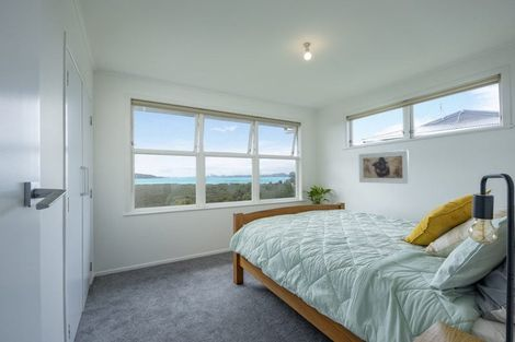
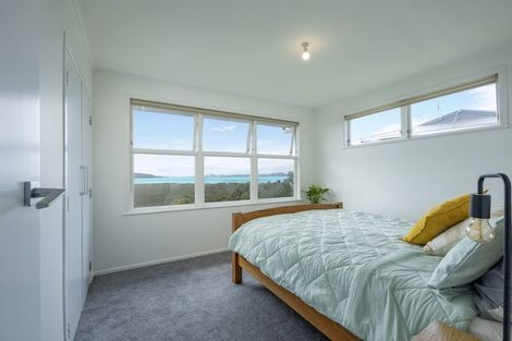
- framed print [358,149,410,185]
